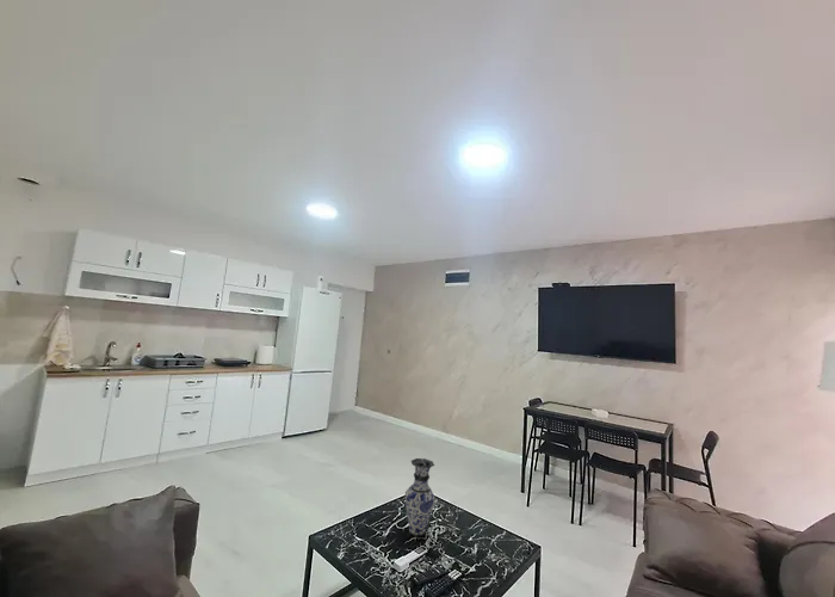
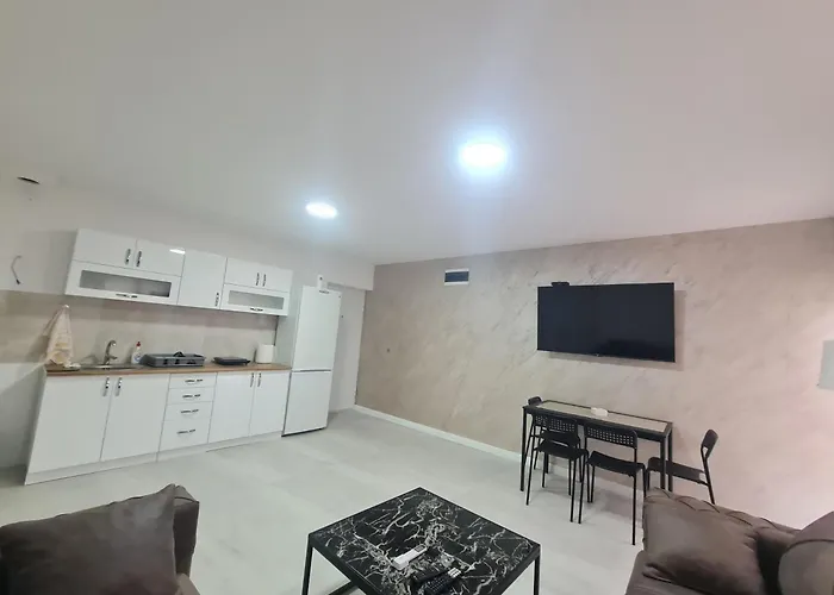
- vase [404,457,437,538]
